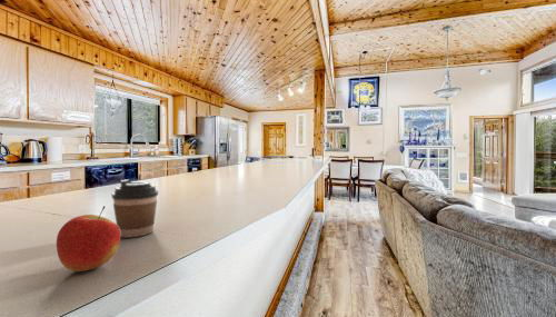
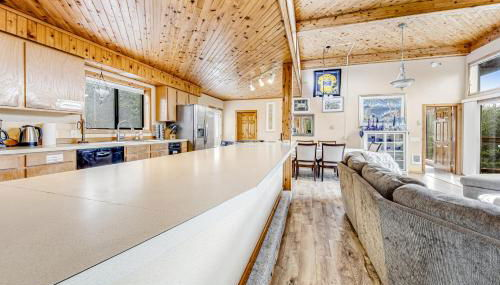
- coffee cup [111,178,159,238]
- apple [56,206,121,273]
